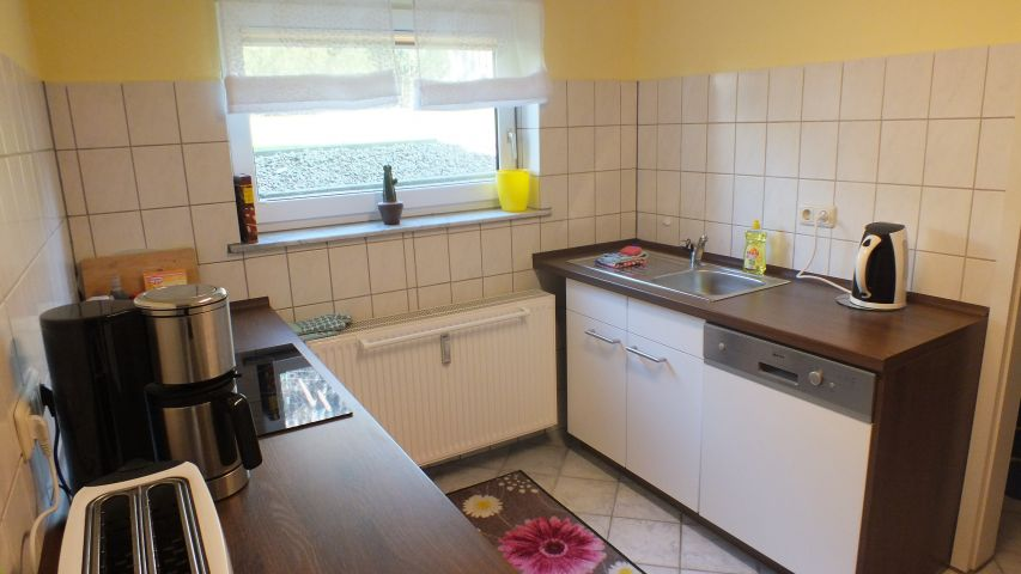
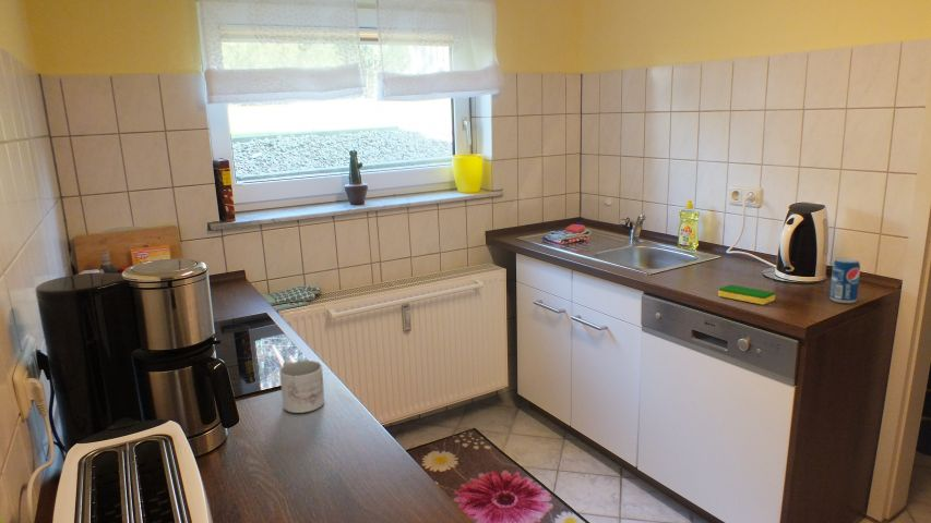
+ mug [278,360,325,414]
+ dish sponge [717,283,776,306]
+ beverage can [829,257,861,304]
